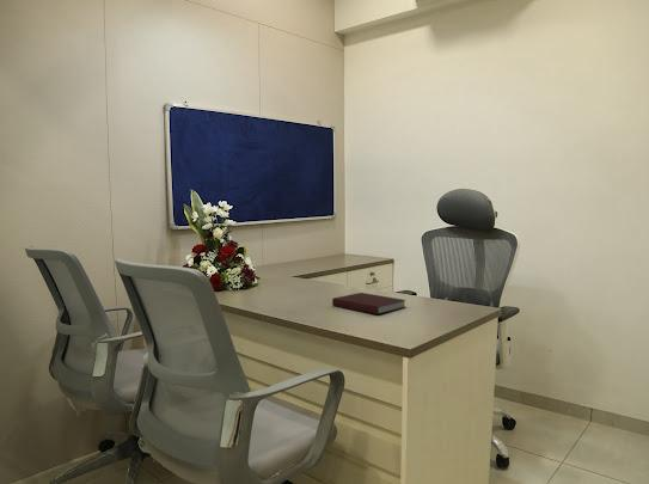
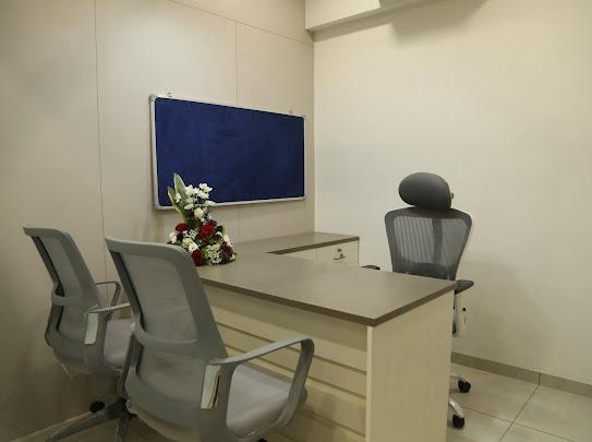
- notebook [331,292,406,315]
